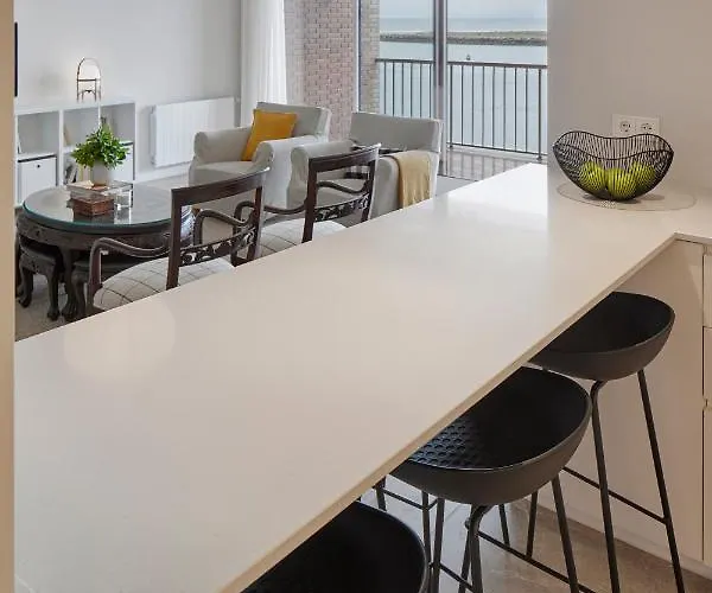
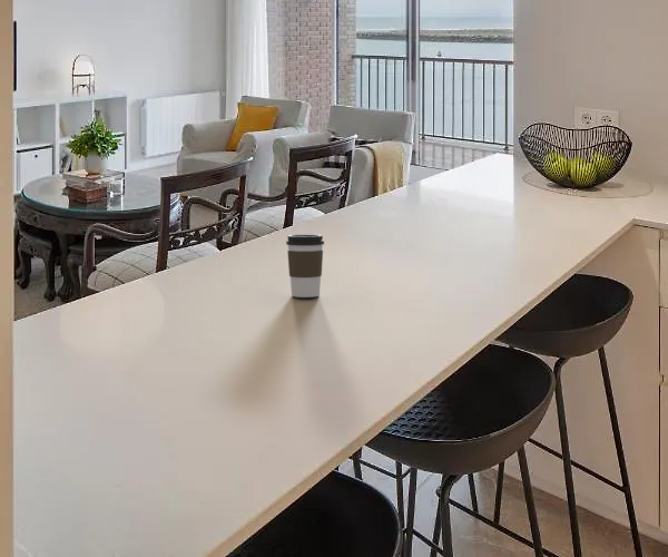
+ coffee cup [285,233,325,299]
